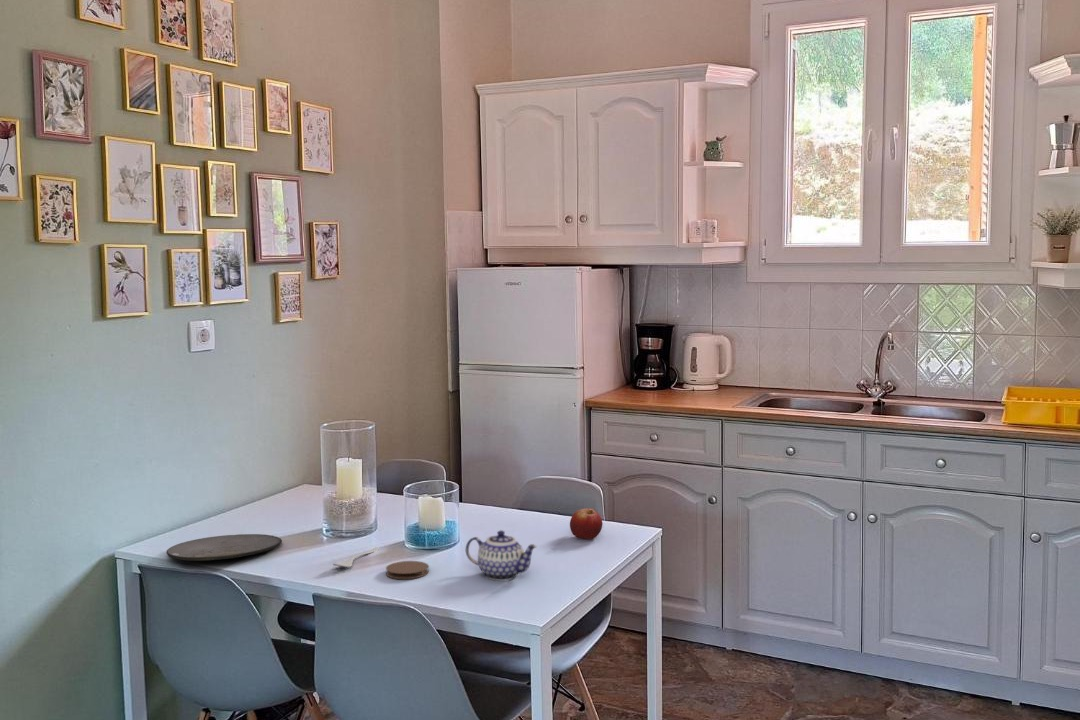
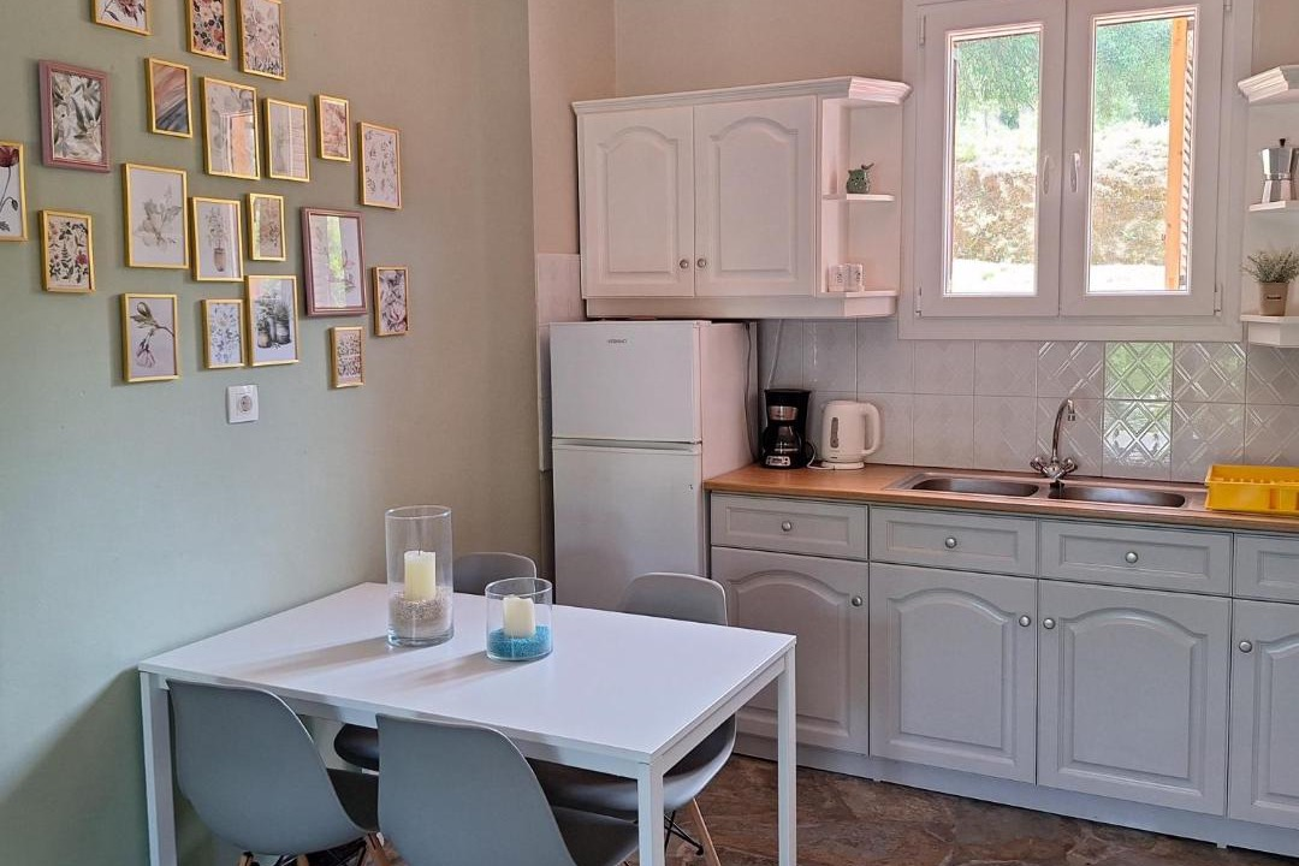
- coaster [385,560,430,580]
- fruit [569,507,603,540]
- plate [166,533,283,562]
- teapot [465,529,538,582]
- spoon [332,546,380,568]
